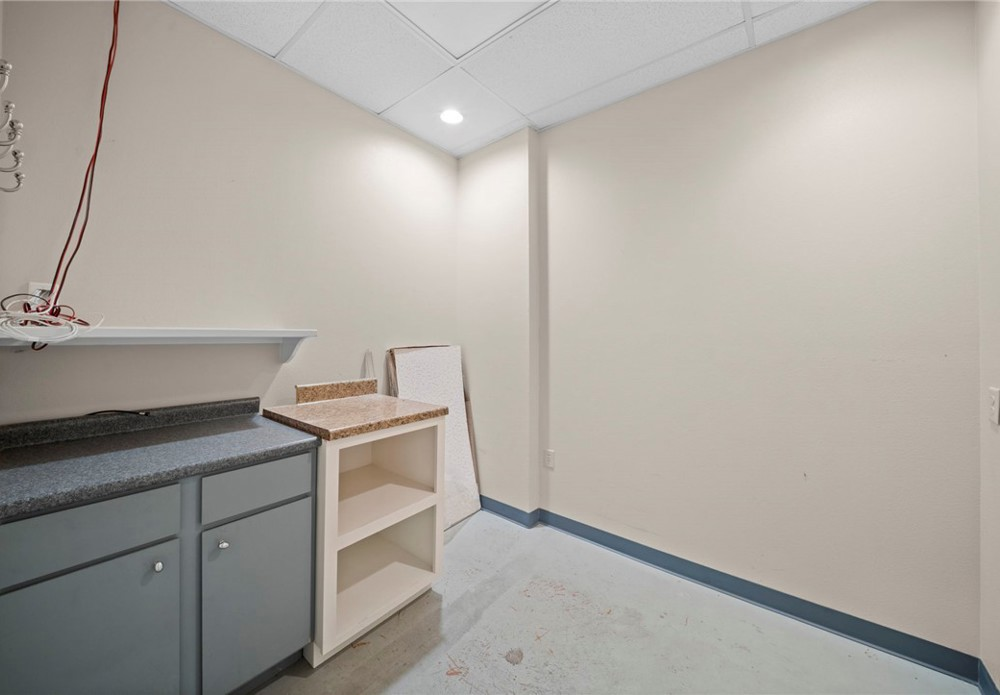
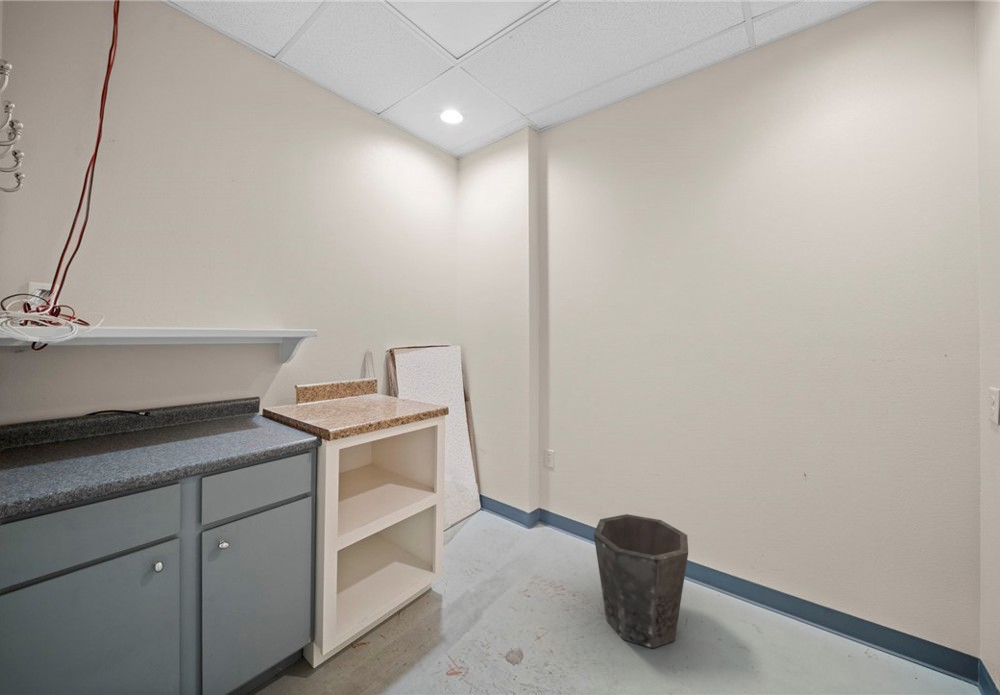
+ waste bin [593,513,689,649]
